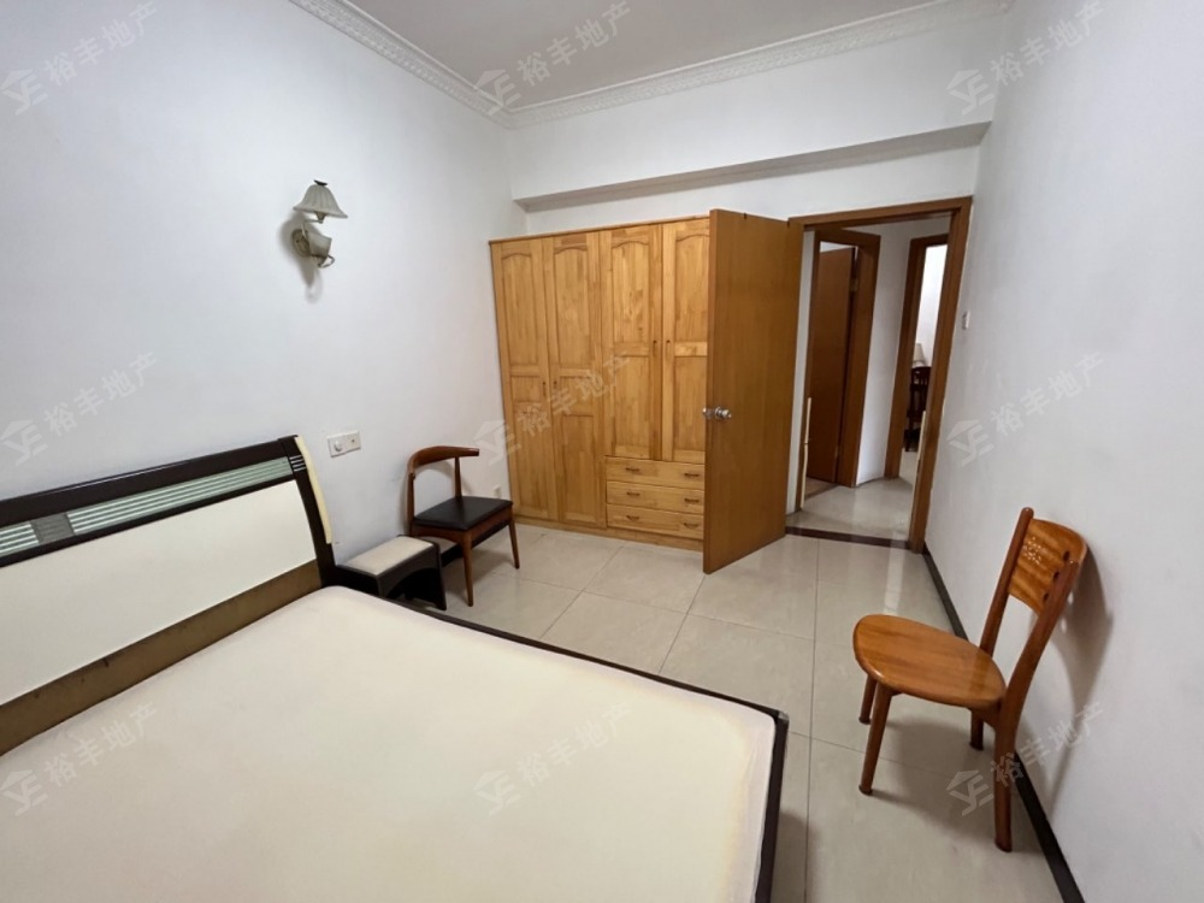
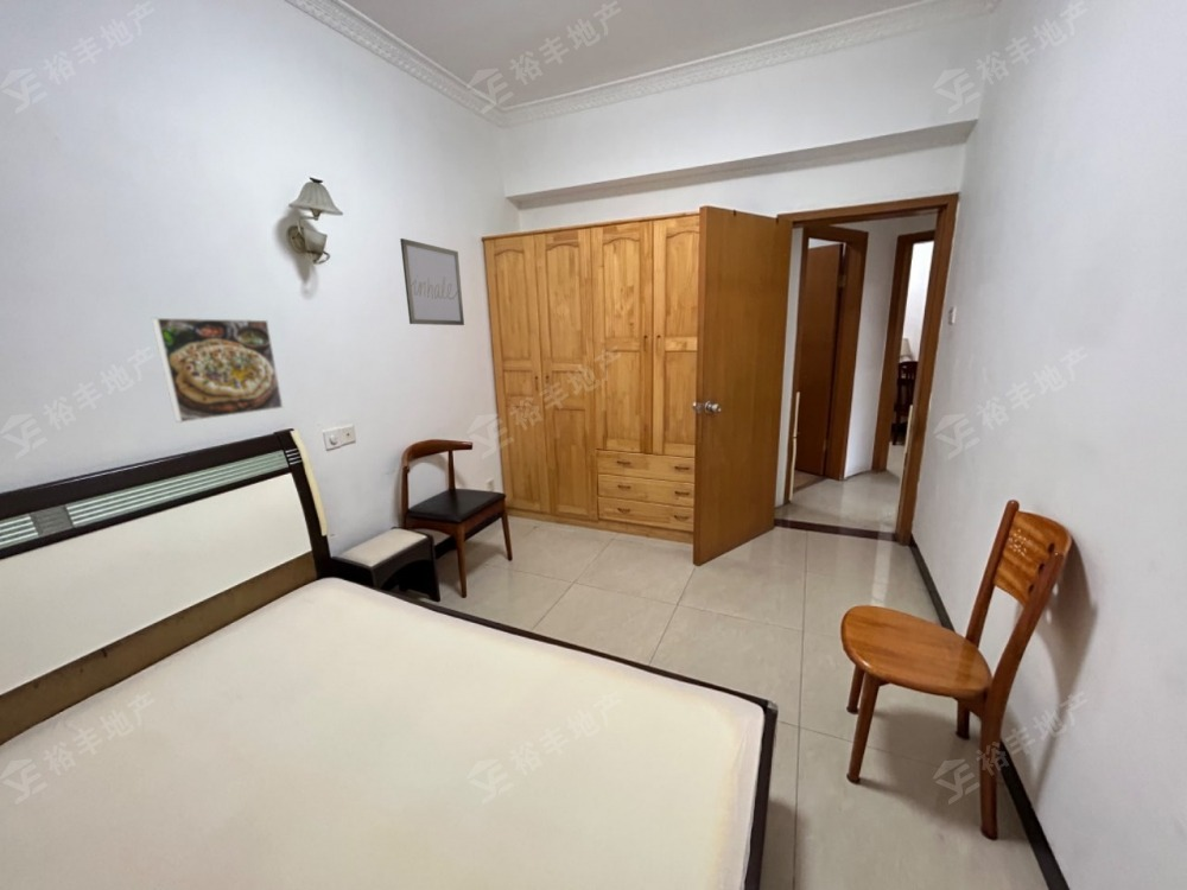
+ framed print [151,317,285,424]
+ wall art [399,237,465,326]
